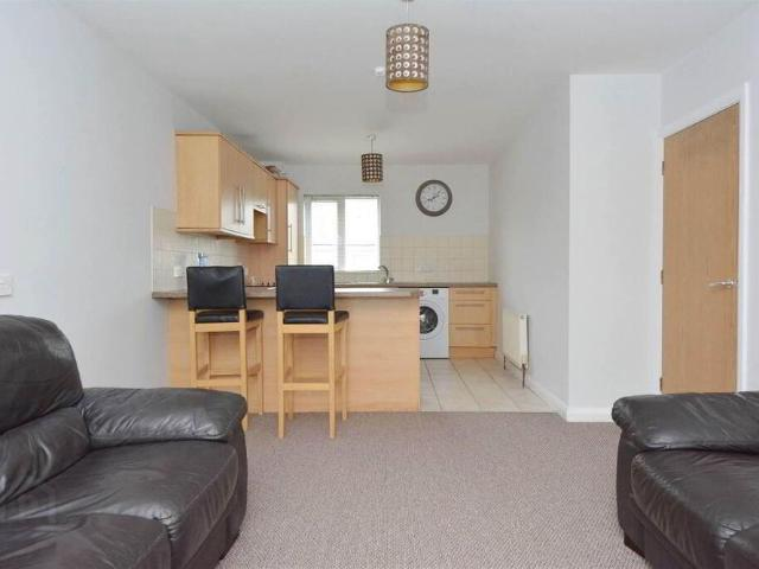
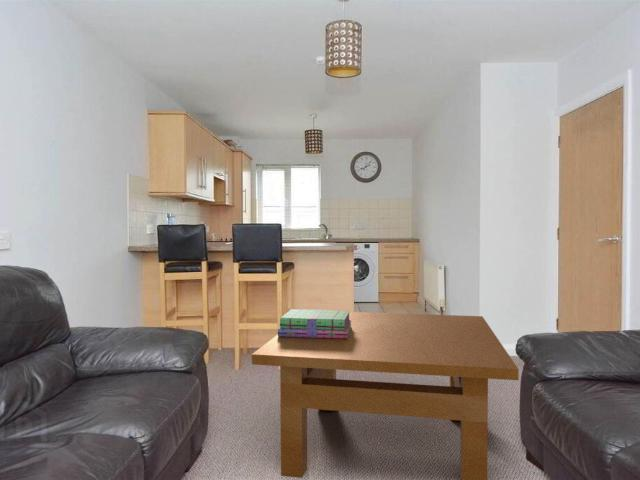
+ table [251,311,520,480]
+ stack of books [277,308,352,339]
